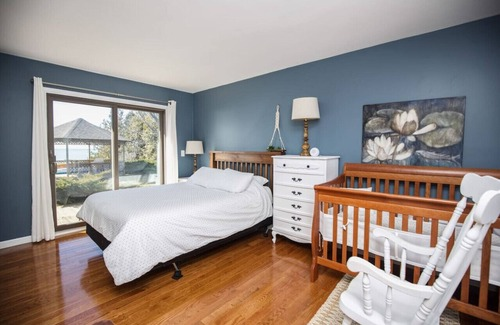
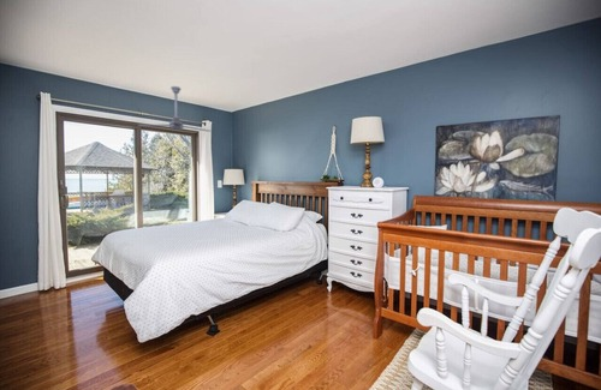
+ ceiling fan [137,85,213,133]
